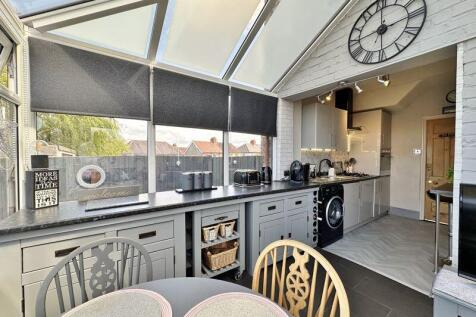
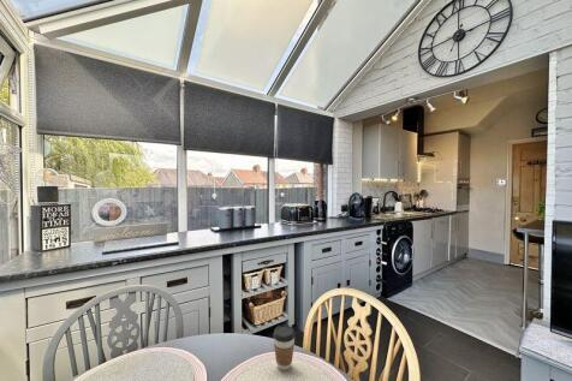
+ coffee cup [272,323,297,371]
